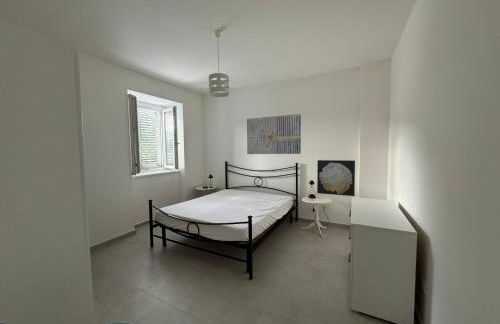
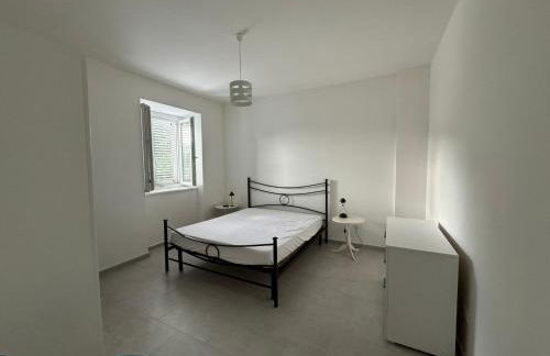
- wall art [316,159,356,197]
- wall art [246,113,302,155]
